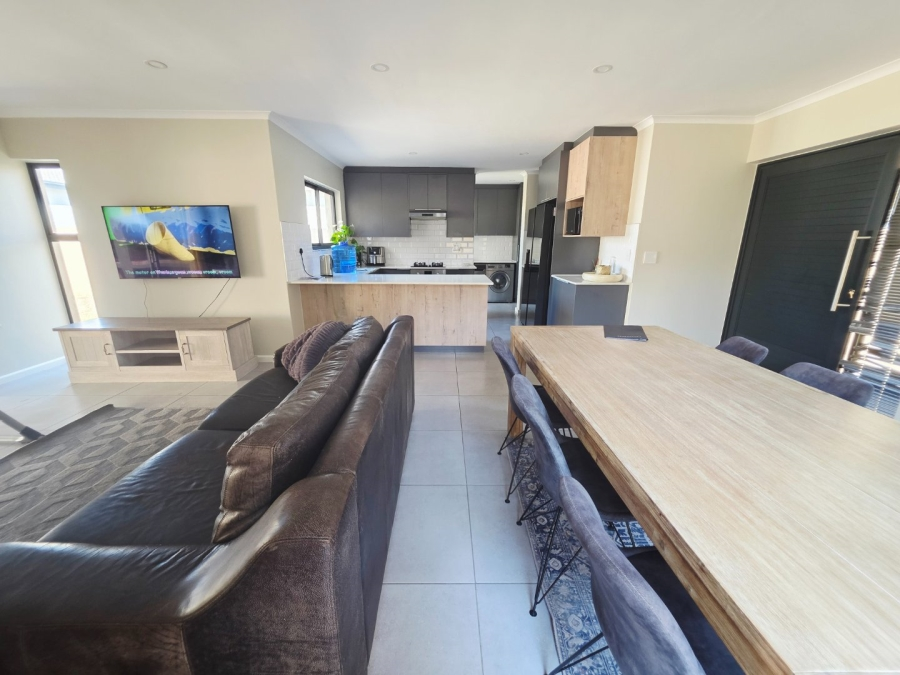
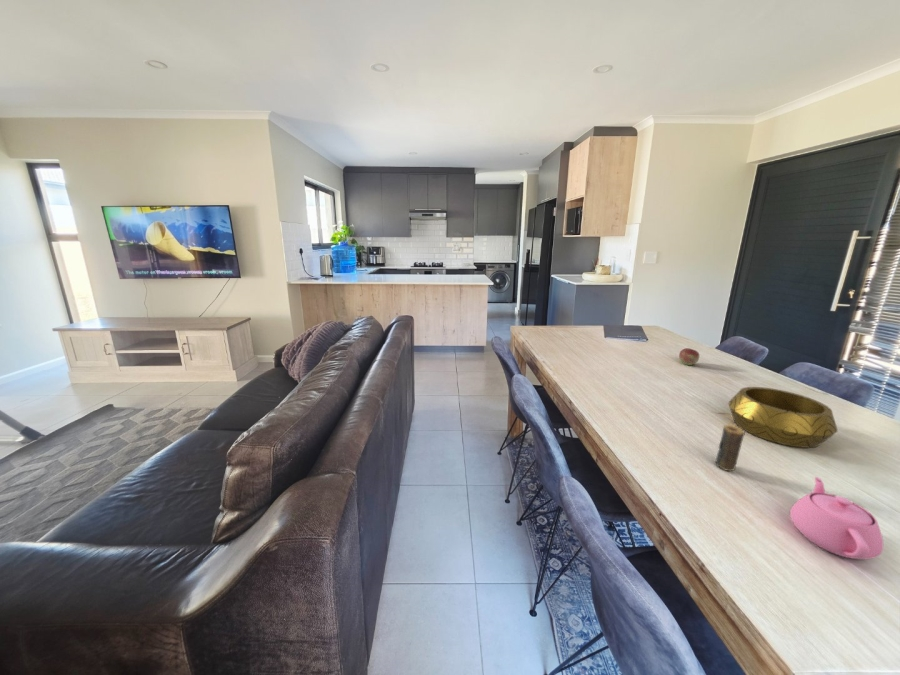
+ decorative bowl [728,386,838,449]
+ teapot [789,476,884,560]
+ fruit [678,347,700,366]
+ candle [714,424,746,472]
